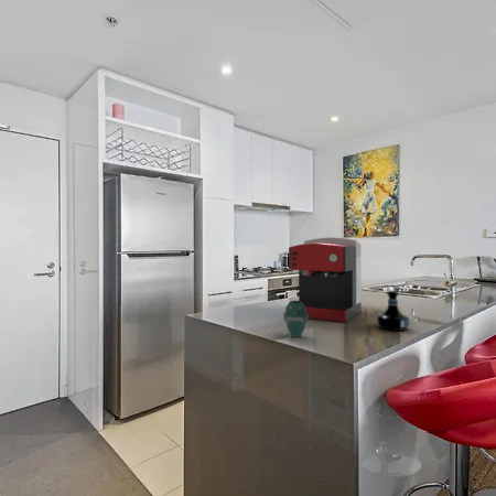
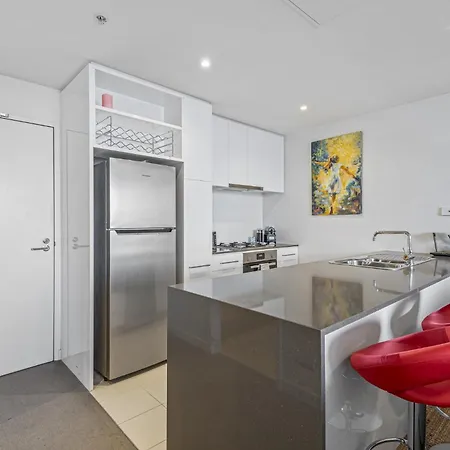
- tequila bottle [376,289,410,332]
- coffee maker [288,236,363,323]
- vase [282,300,309,337]
